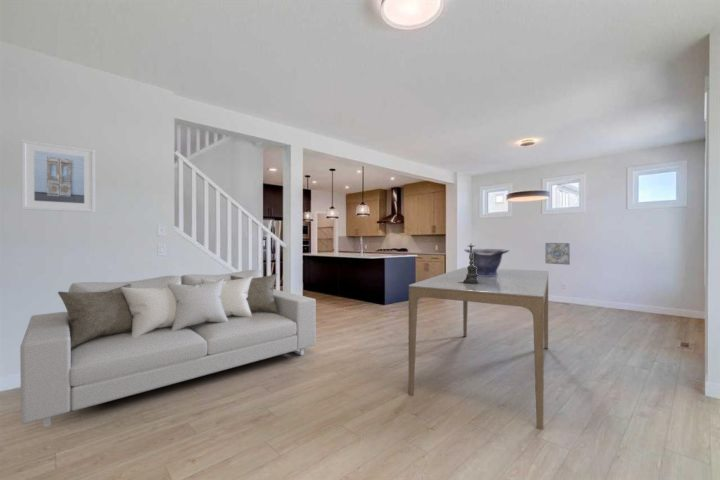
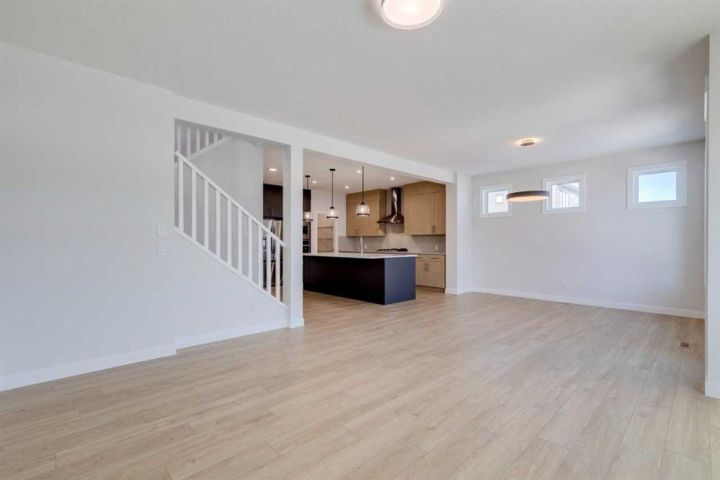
- decorative bowl [463,248,510,276]
- dining table [408,266,549,431]
- sofa [19,269,317,428]
- wall art [545,242,571,266]
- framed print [20,138,96,213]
- candle holder [456,244,485,285]
